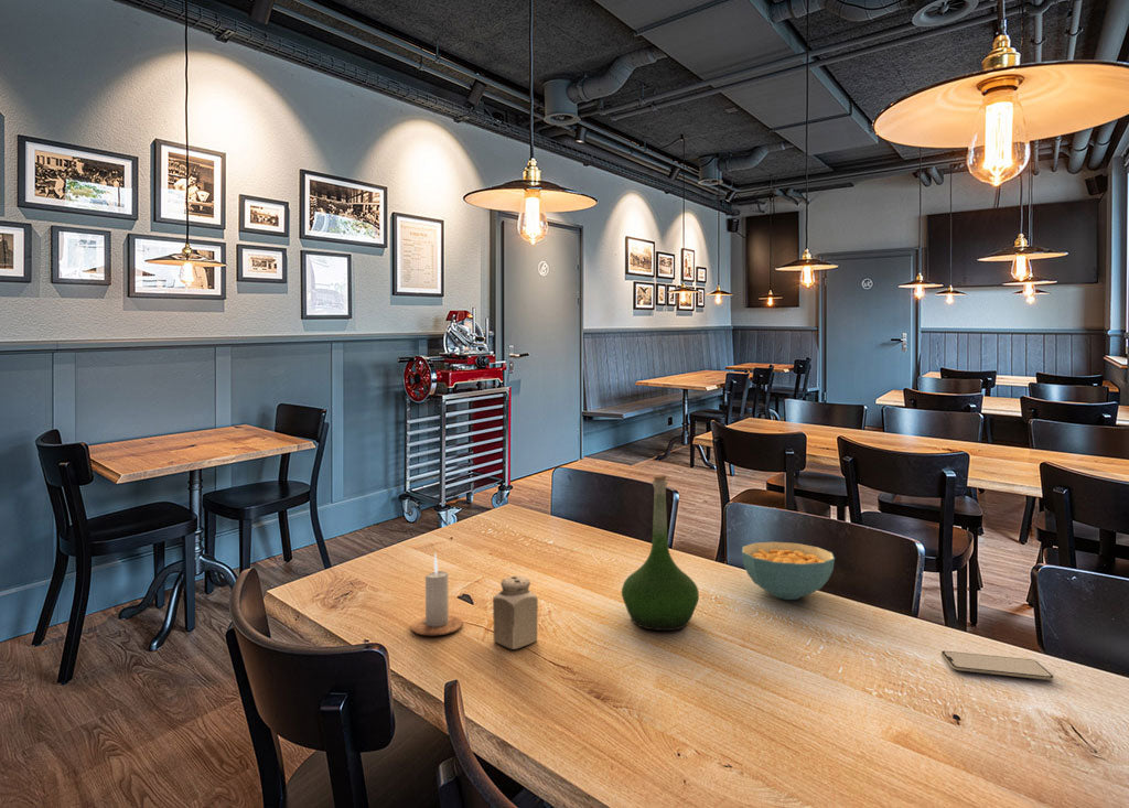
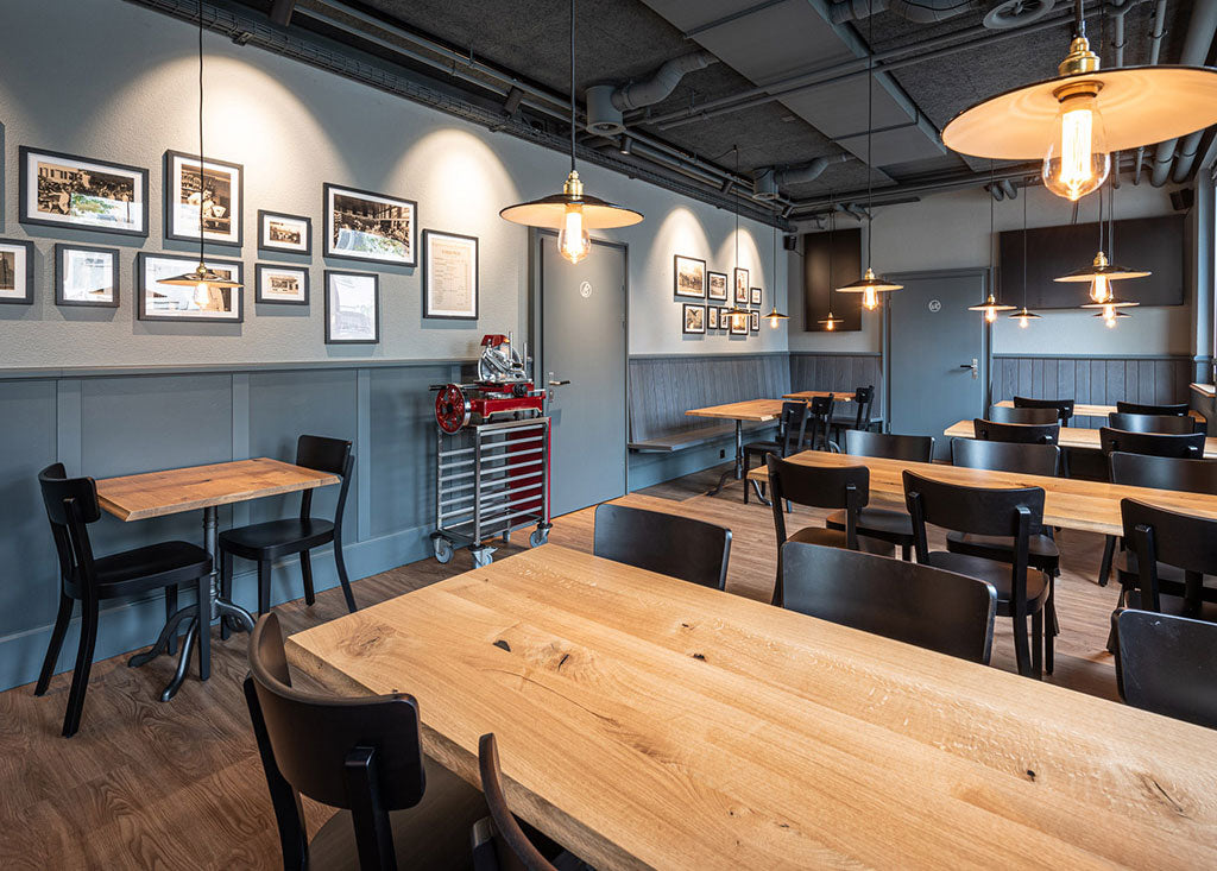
- vase [621,474,700,632]
- smartphone [940,650,1055,681]
- candle [410,552,464,636]
- cereal bowl [741,541,836,601]
- salt shaker [492,575,539,650]
